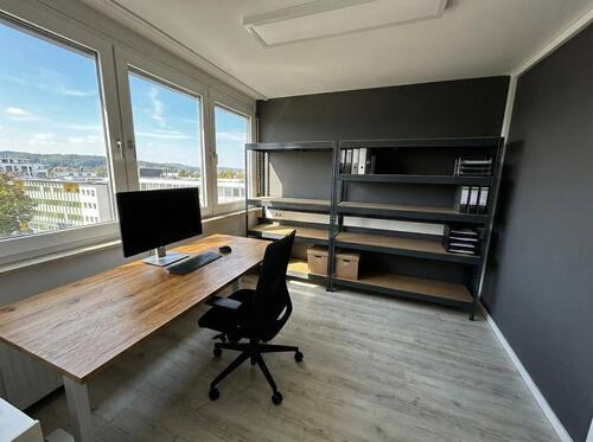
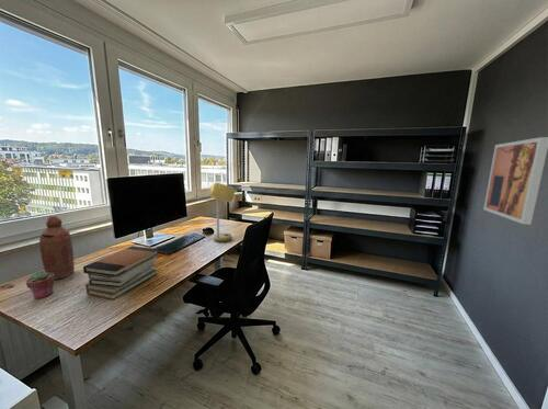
+ desk lamp [208,181,236,243]
+ wall art [482,136,548,226]
+ potted succulent [25,270,55,300]
+ book stack [82,245,160,300]
+ bottle [38,215,76,281]
